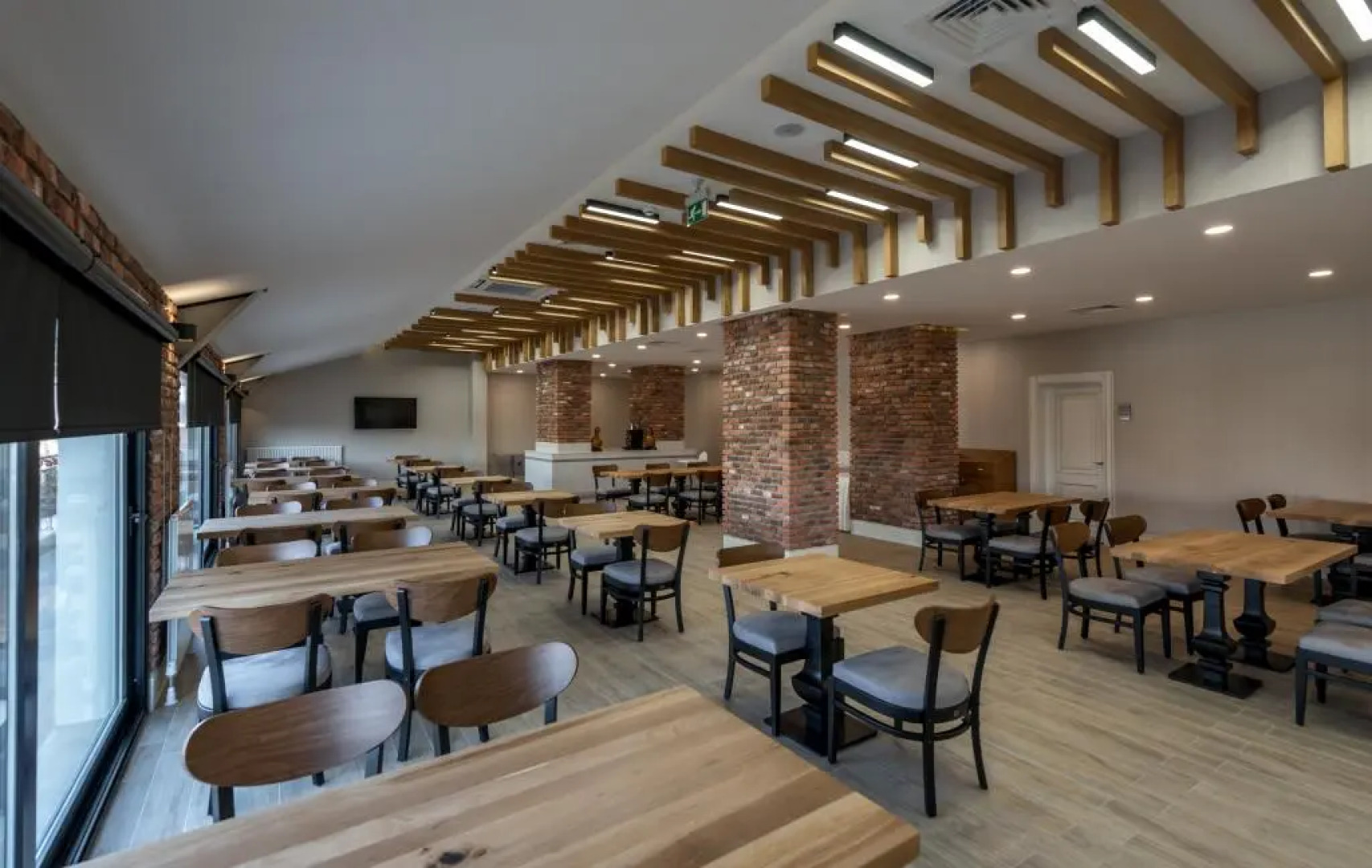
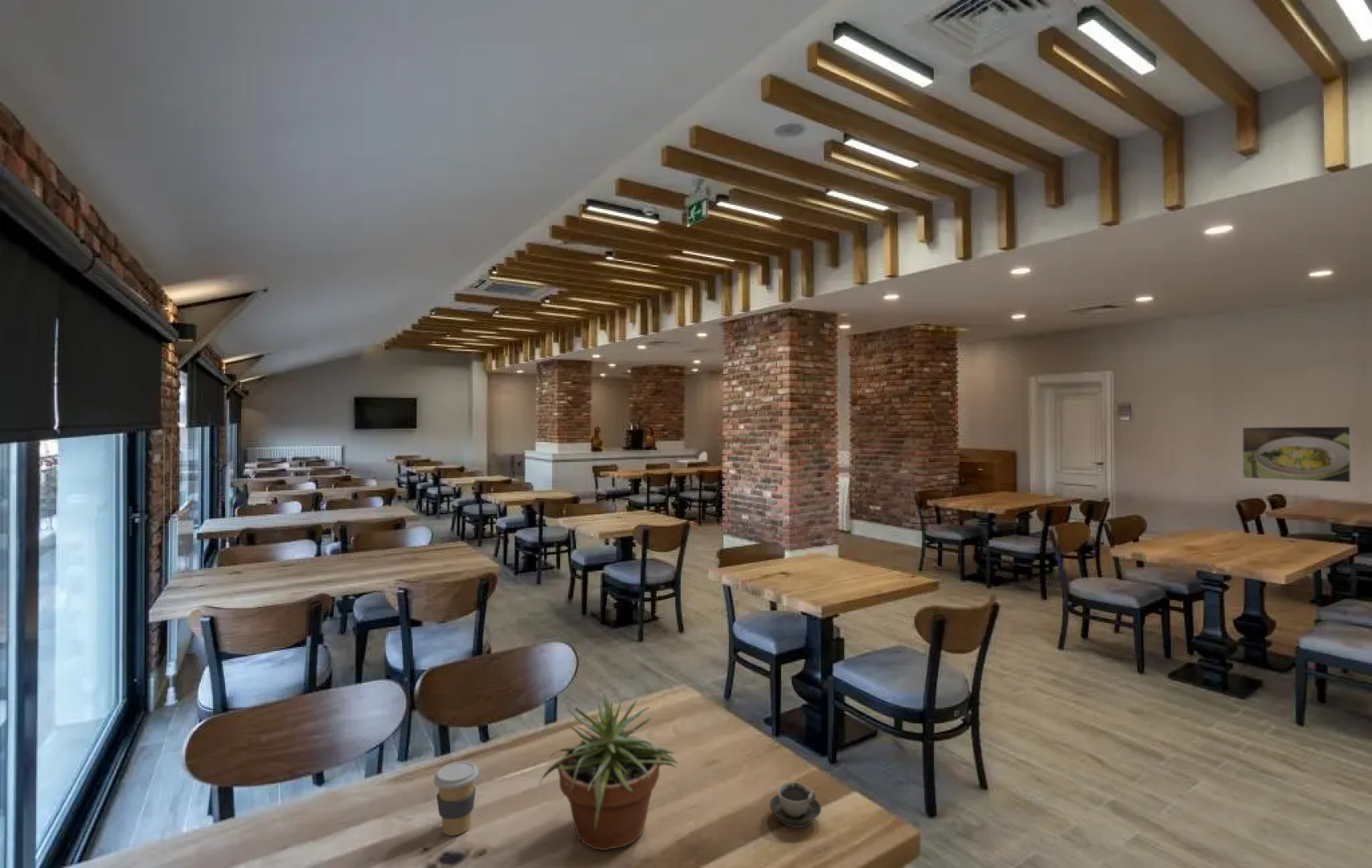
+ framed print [1242,425,1352,483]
+ coffee cup [433,760,480,836]
+ cup [769,781,822,829]
+ potted plant [538,693,682,851]
